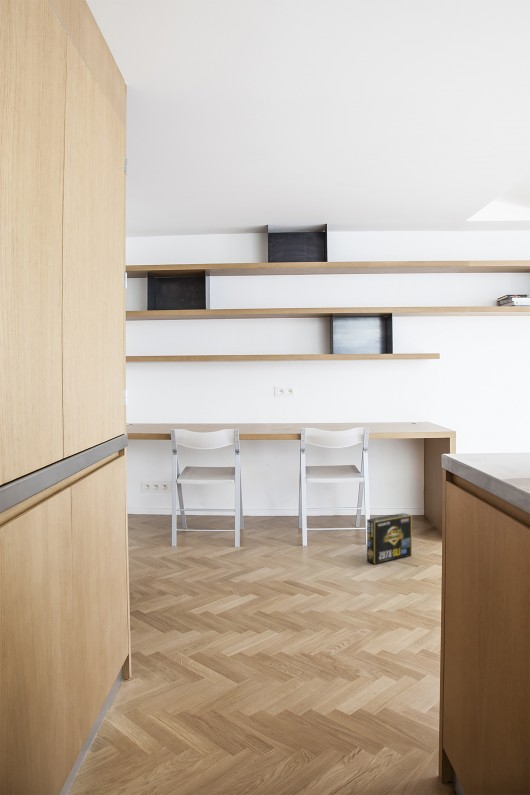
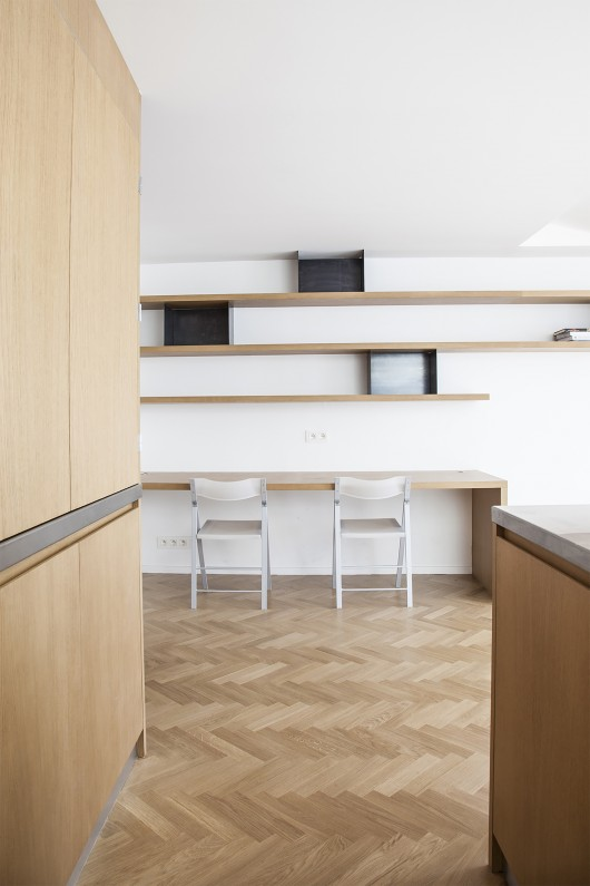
- box [366,512,413,565]
